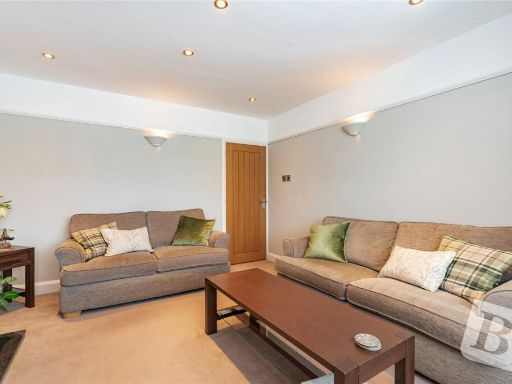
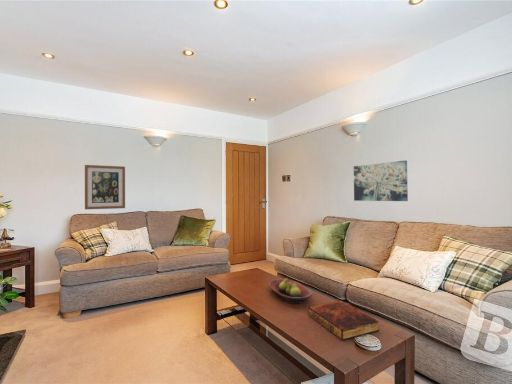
+ fruit bowl [268,277,313,305]
+ wall art [84,164,126,210]
+ book [307,300,380,341]
+ wall art [353,159,409,202]
